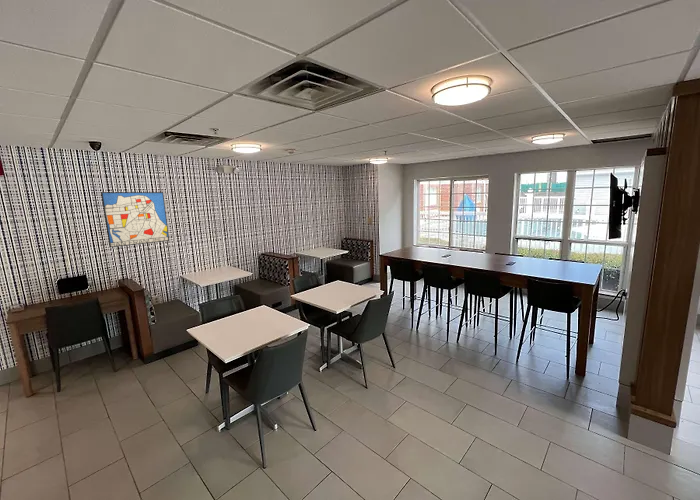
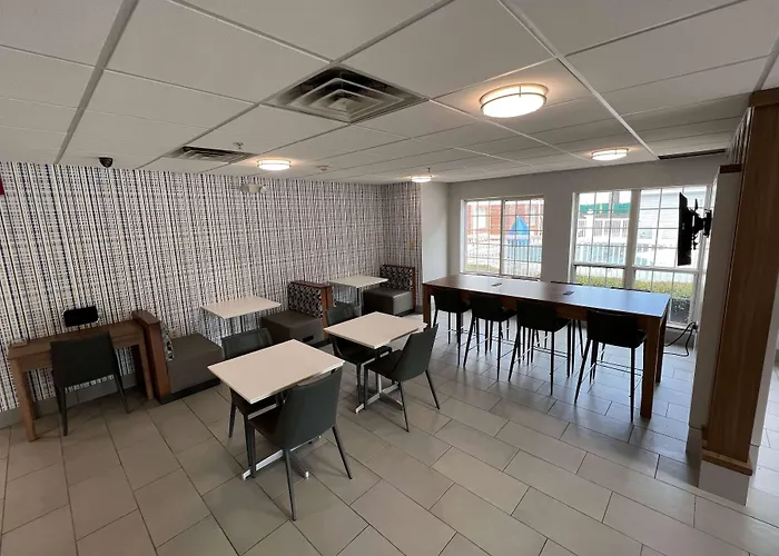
- wall art [100,191,170,248]
